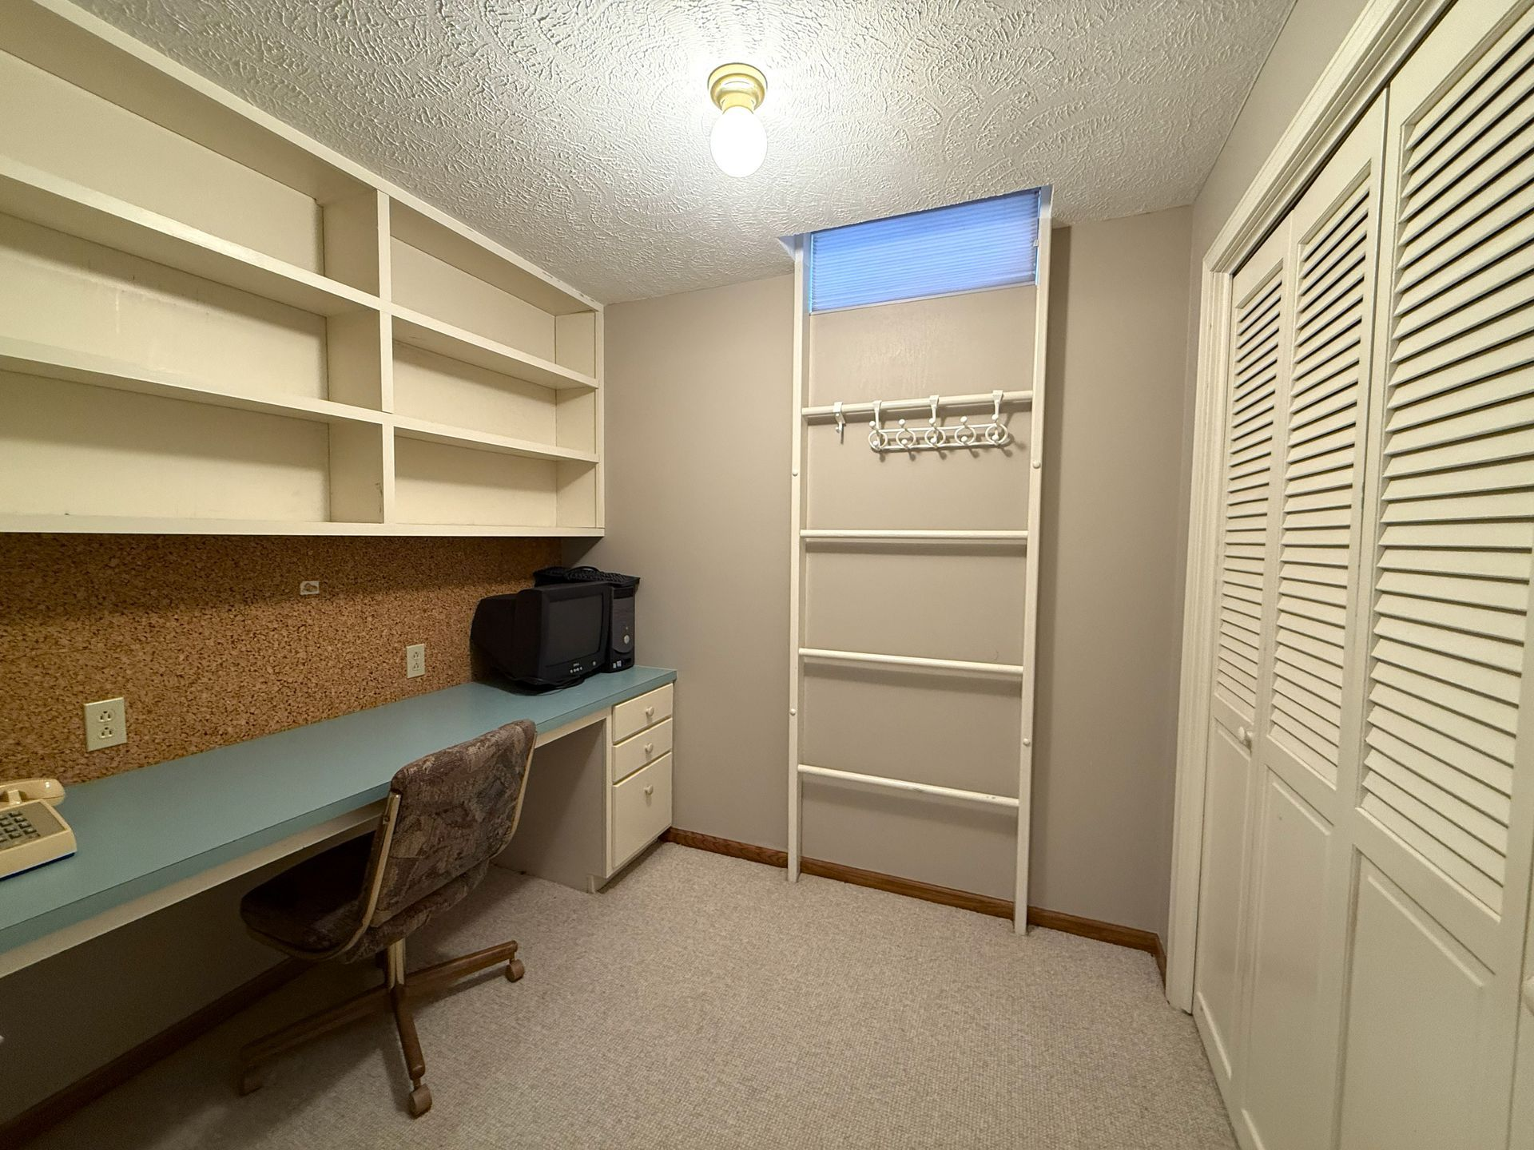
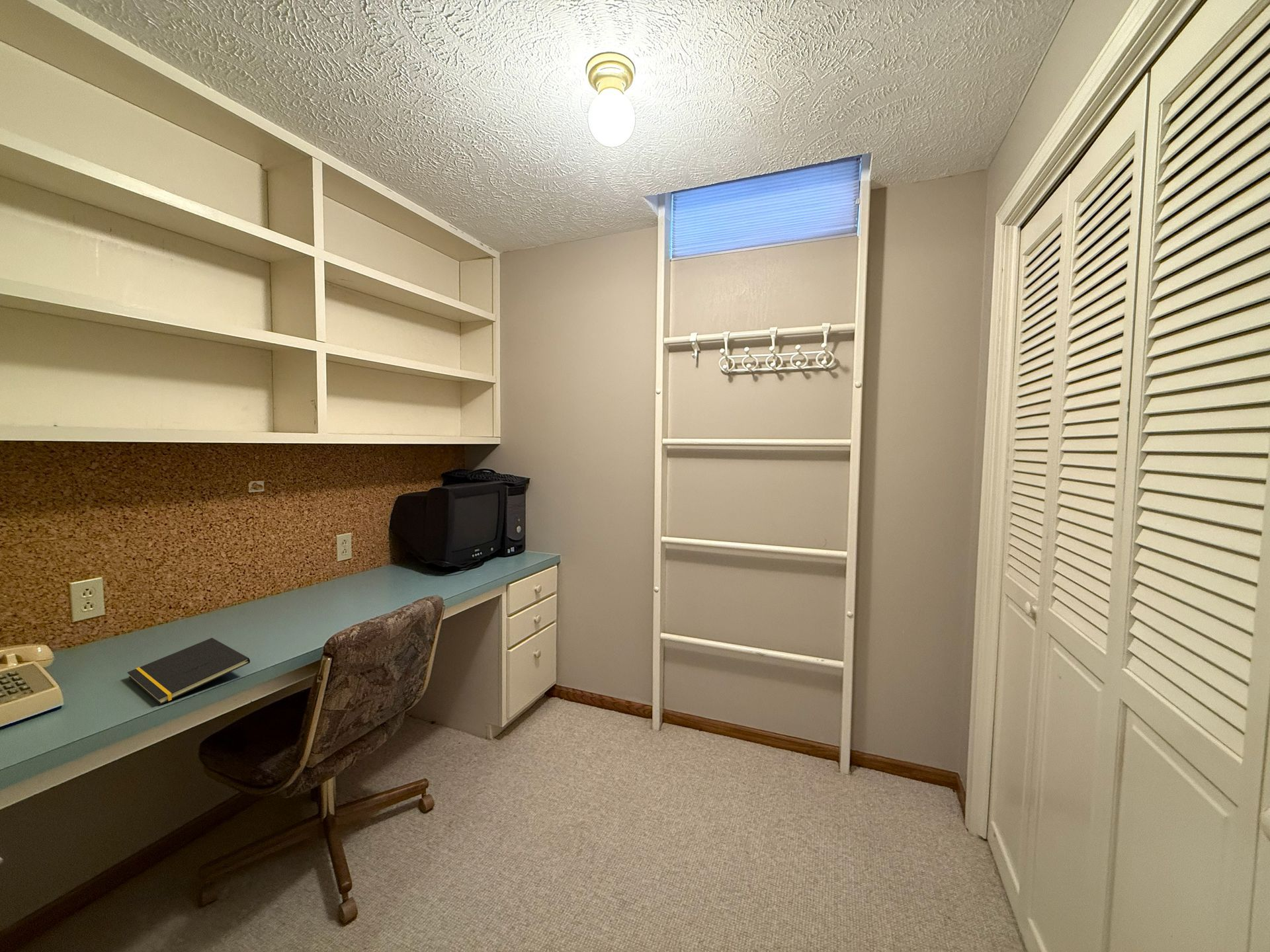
+ notepad [127,637,251,705]
